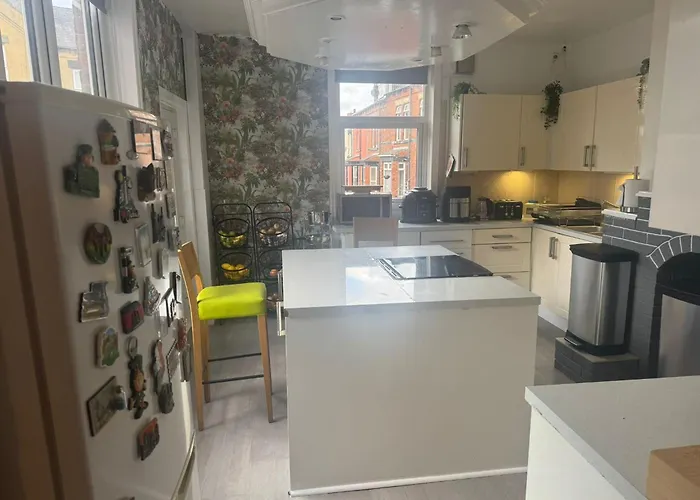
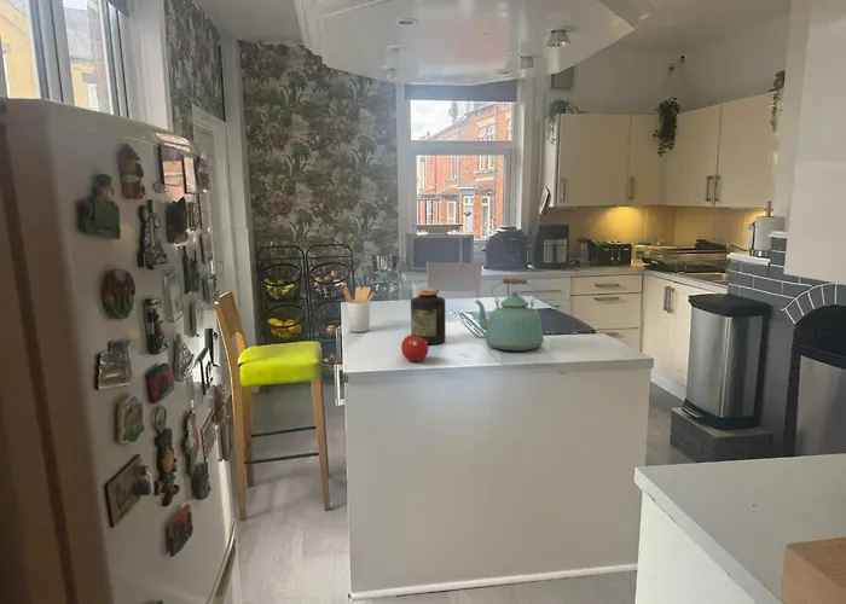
+ fruit [400,332,430,362]
+ jar [410,288,447,345]
+ utensil holder [342,285,376,333]
+ kettle [474,277,545,353]
